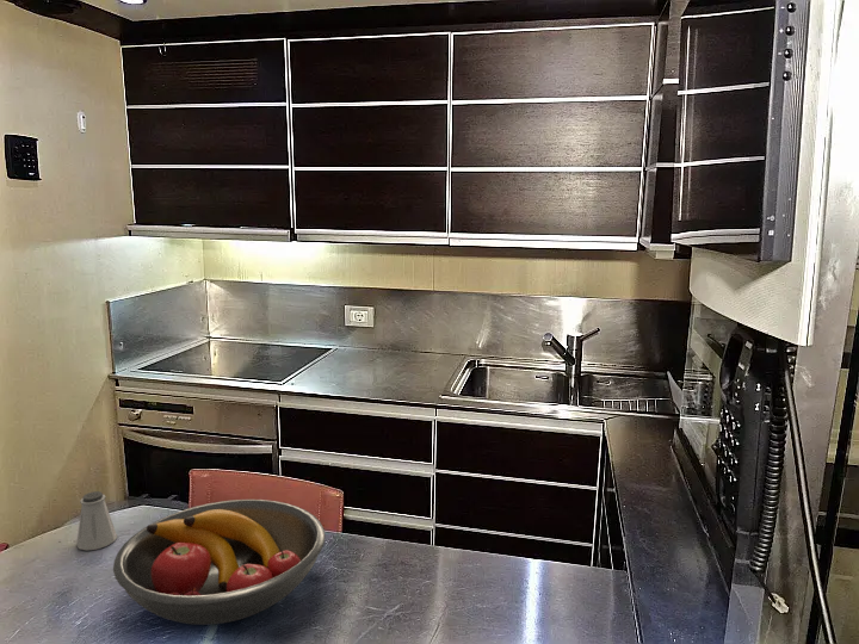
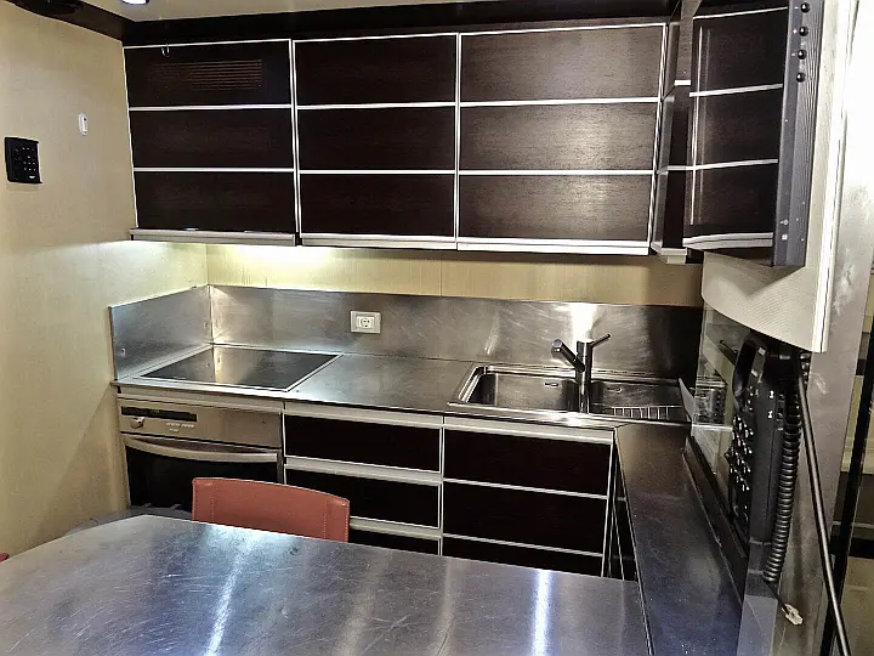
- saltshaker [75,490,118,551]
- fruit bowl [112,499,327,626]
